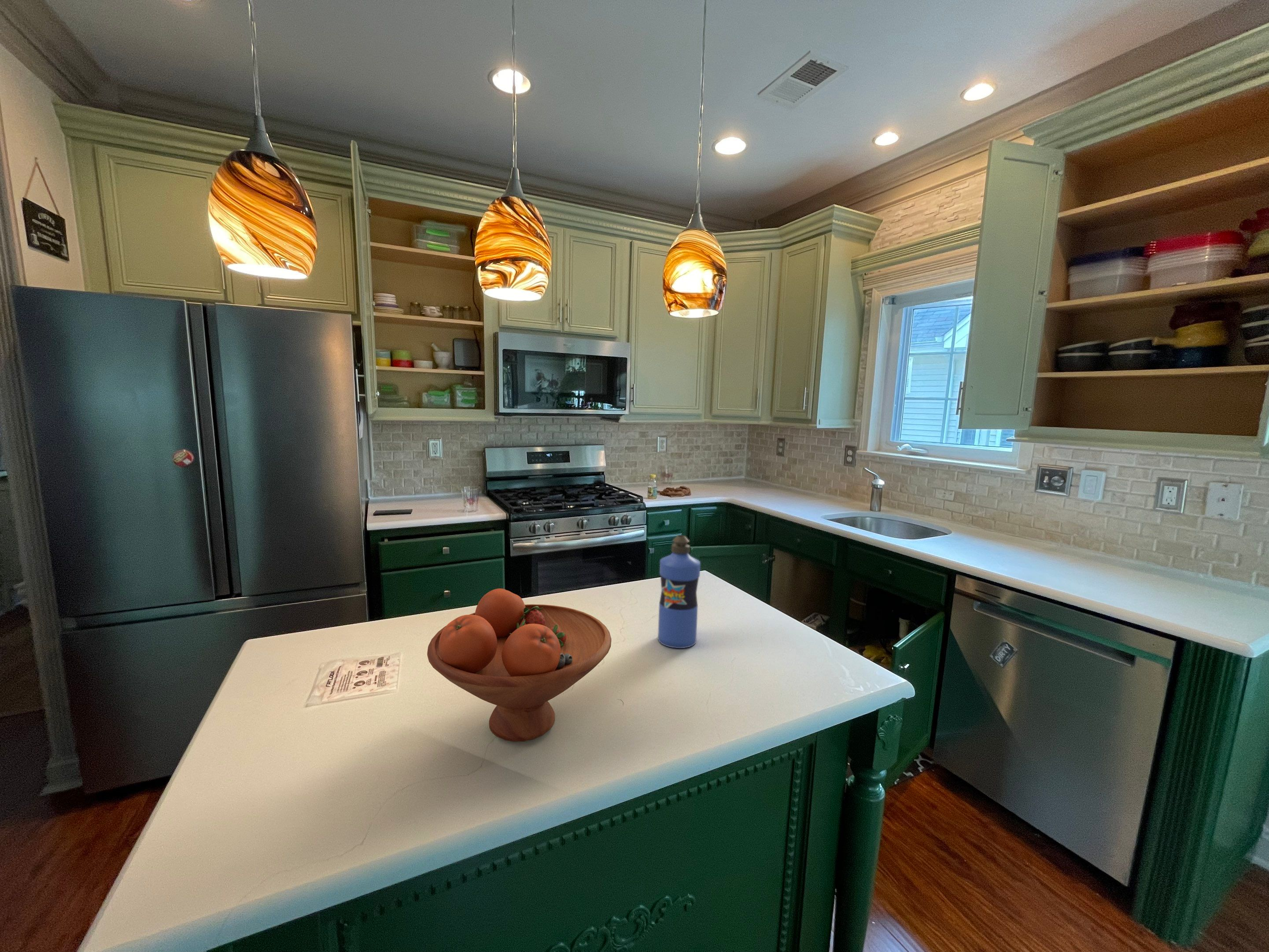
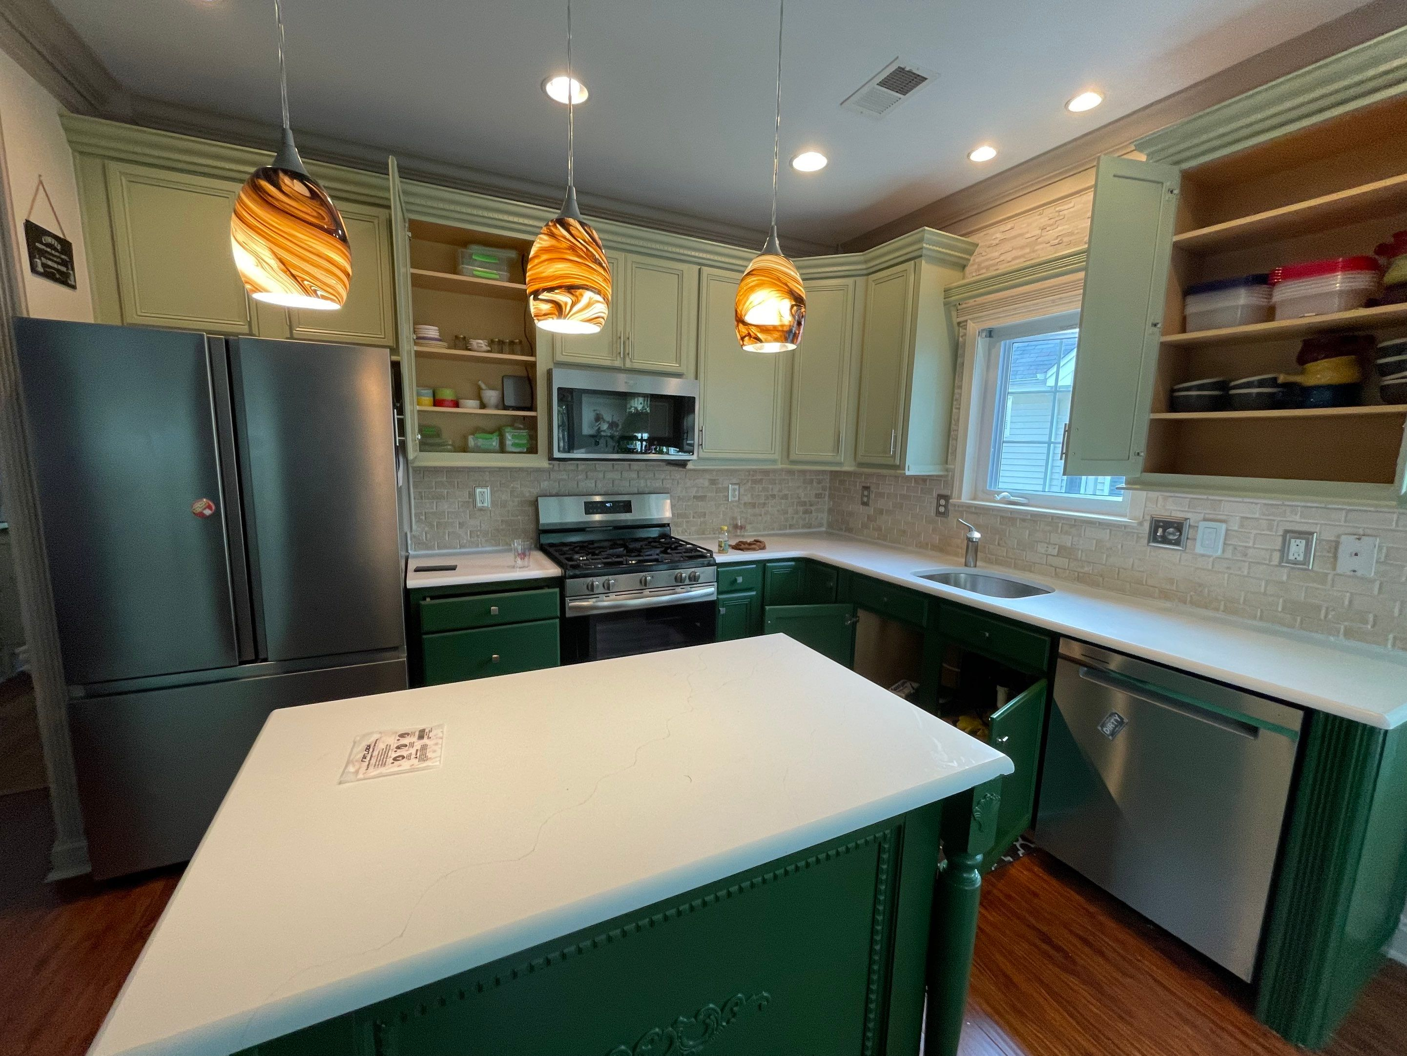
- water bottle [657,535,701,649]
- fruit bowl [427,588,612,742]
